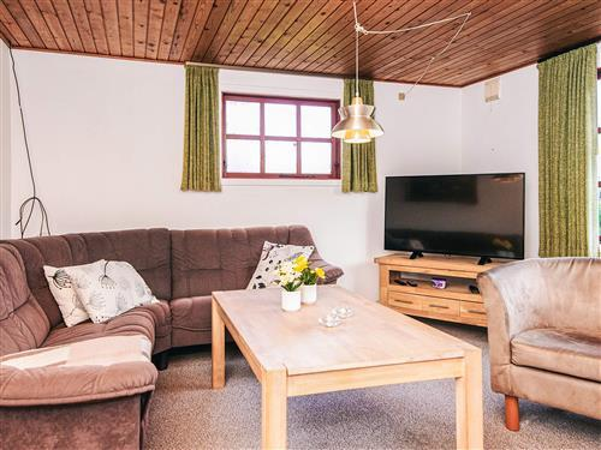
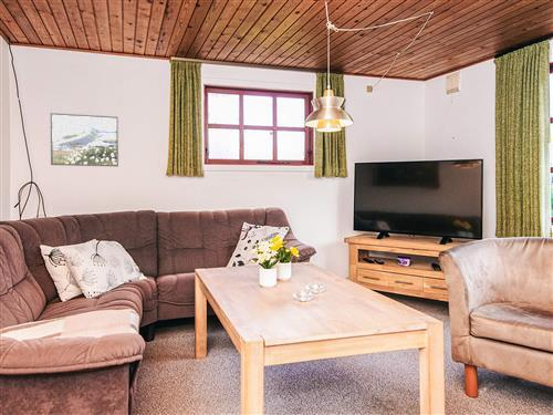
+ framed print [50,112,119,167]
